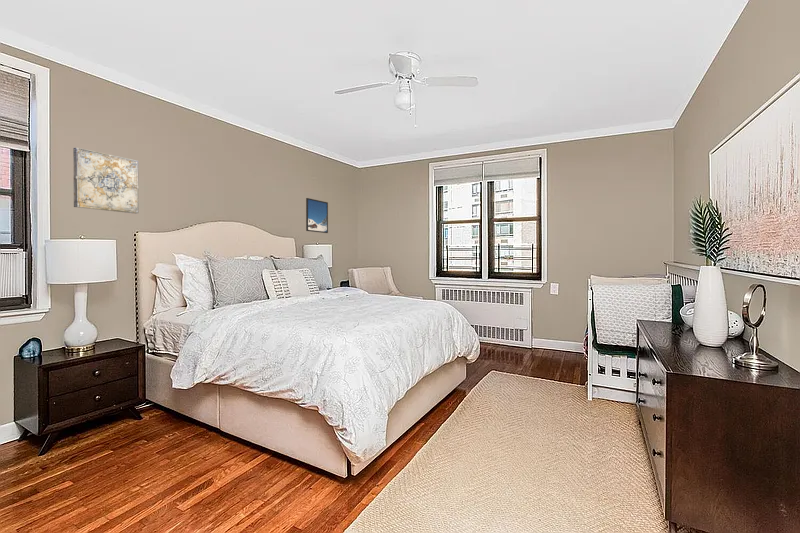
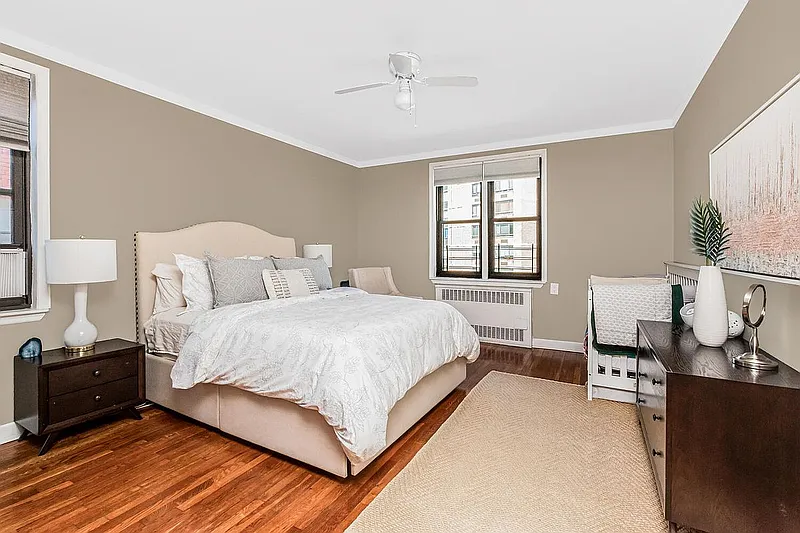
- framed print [305,197,329,234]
- wall art [72,146,139,215]
